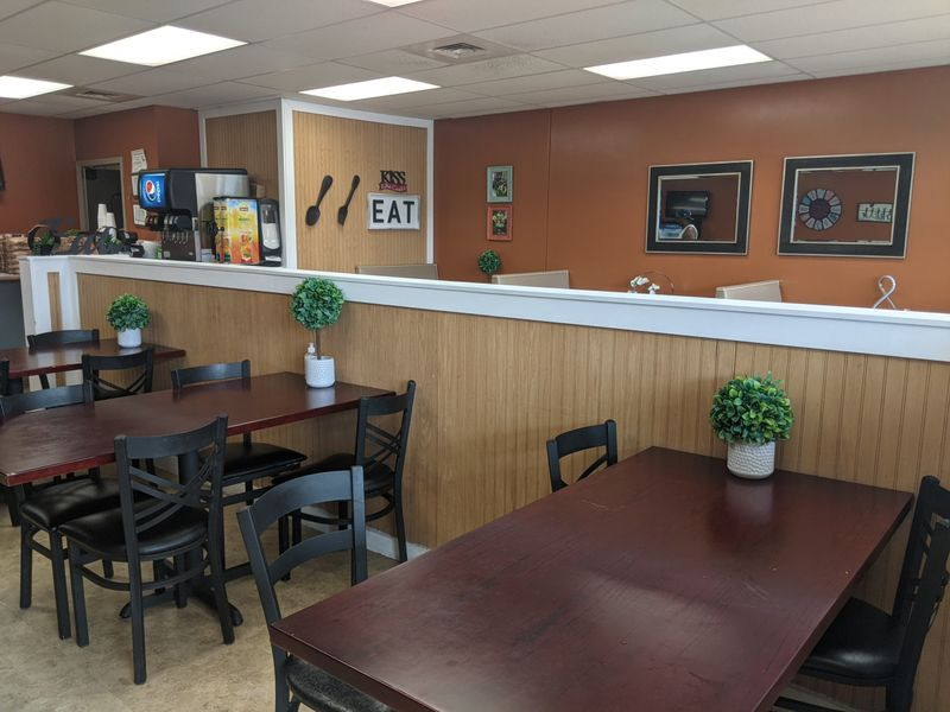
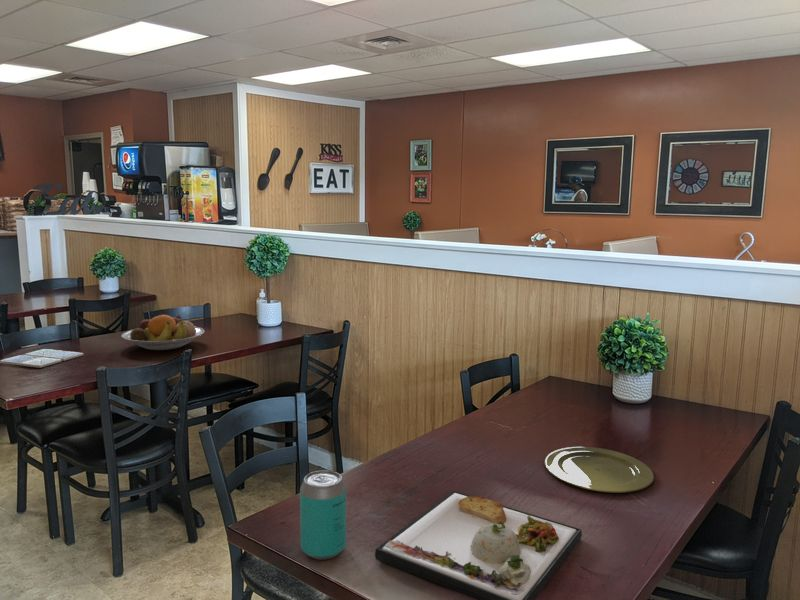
+ beverage can [299,469,347,561]
+ drink coaster [0,348,84,369]
+ dinner plate [374,490,583,600]
+ plate [544,446,655,494]
+ fruit bowl [120,314,205,351]
